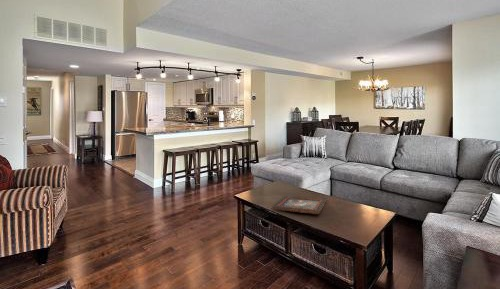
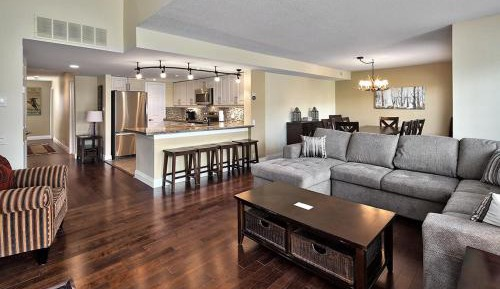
- decorative tray [271,195,327,215]
